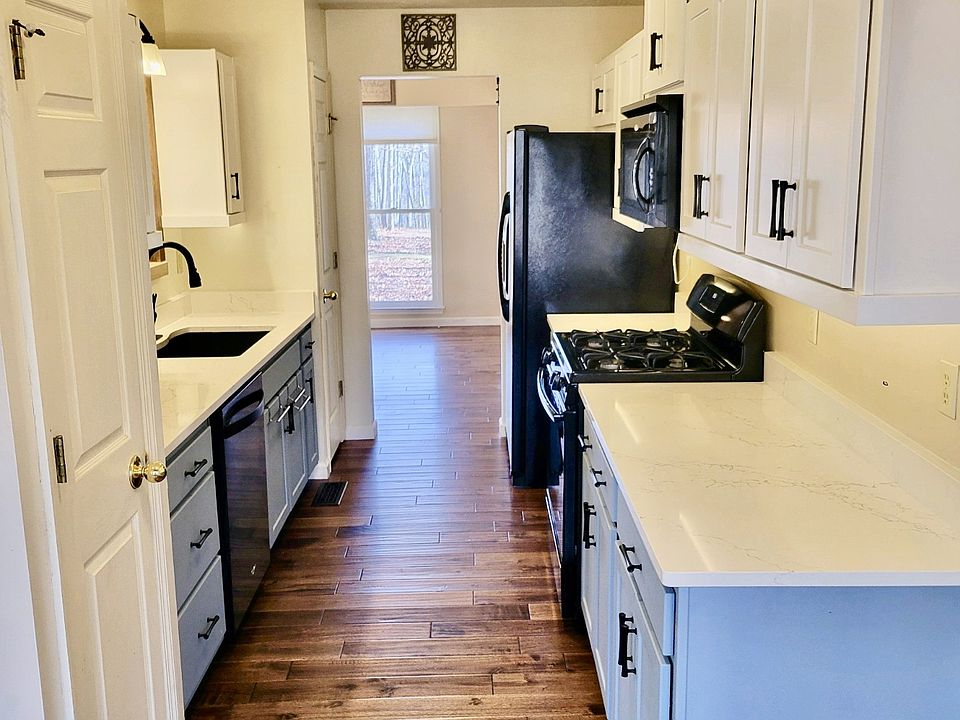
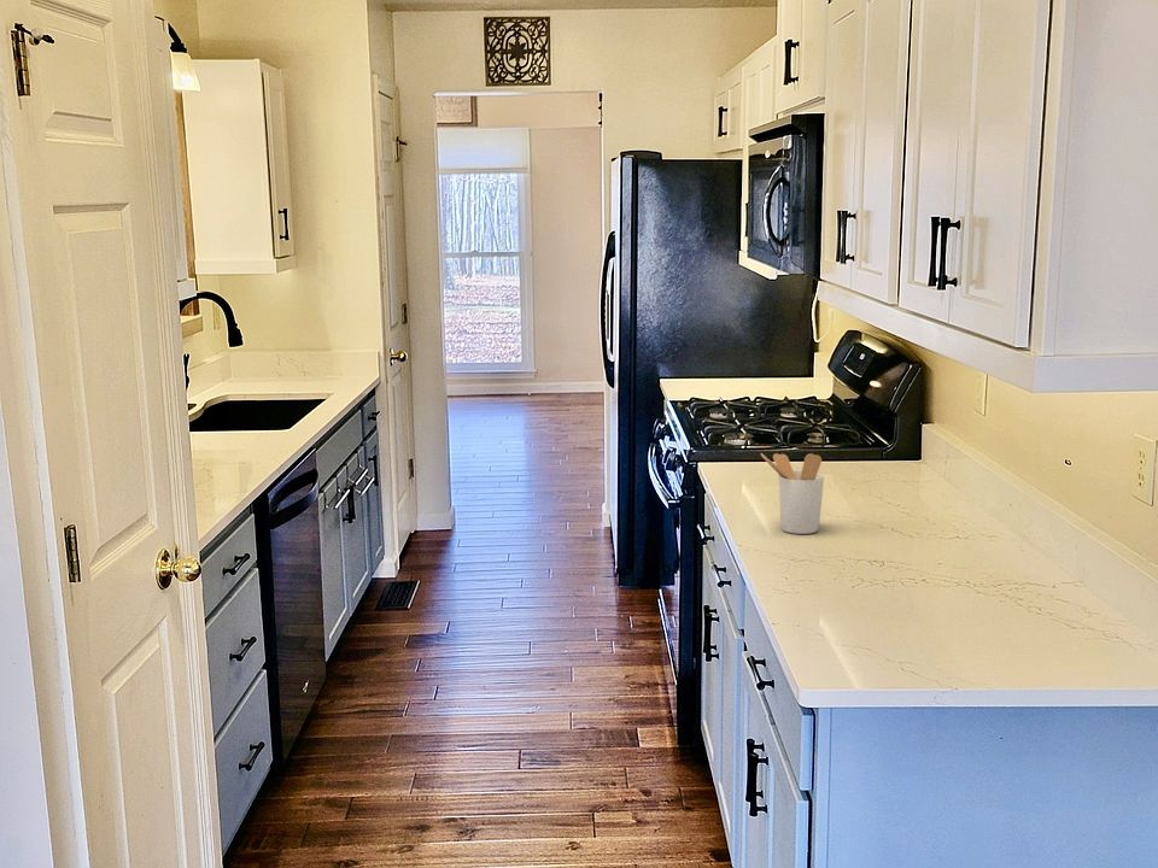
+ utensil holder [760,452,825,535]
